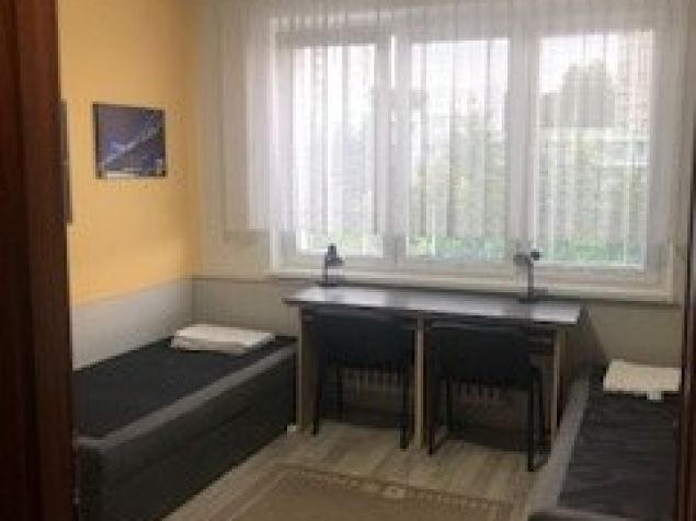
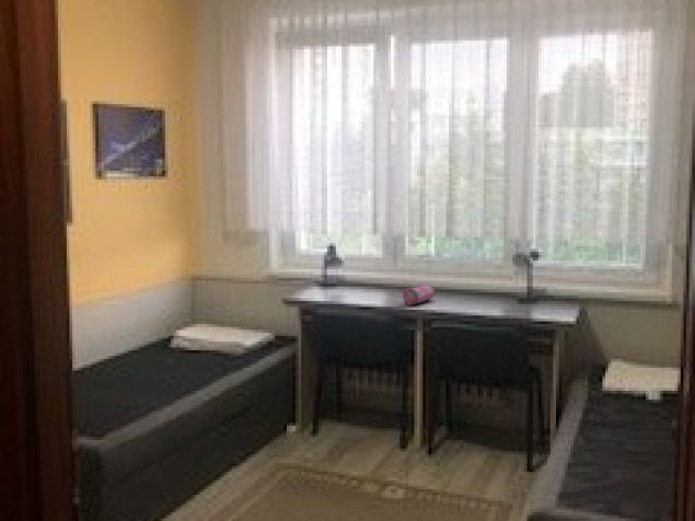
+ pencil case [402,282,436,306]
